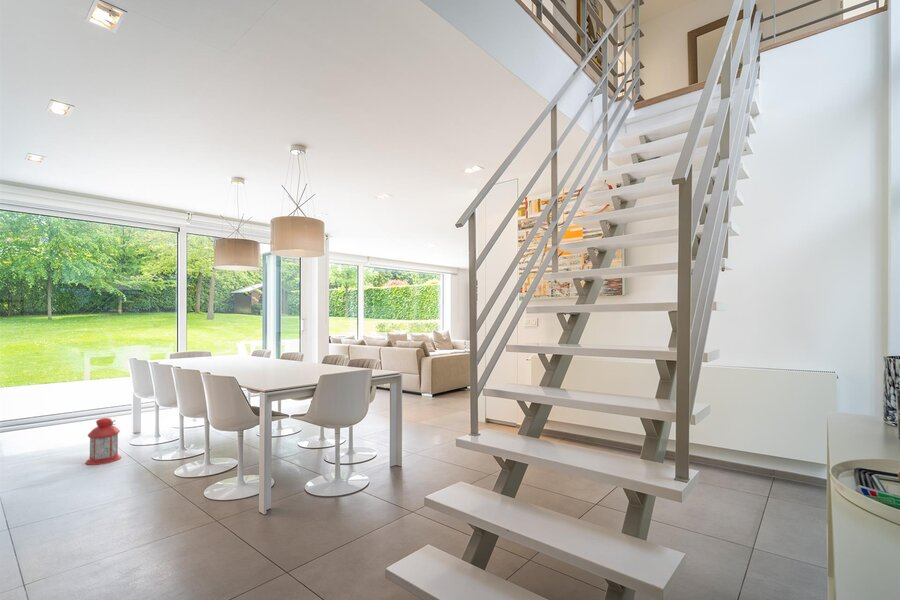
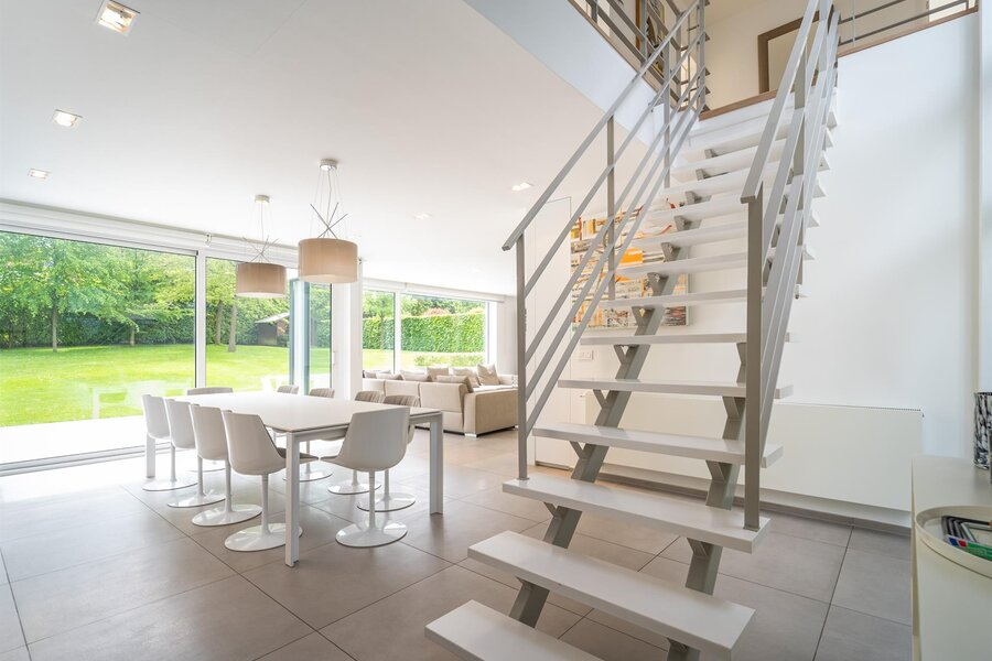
- lantern [84,417,122,466]
